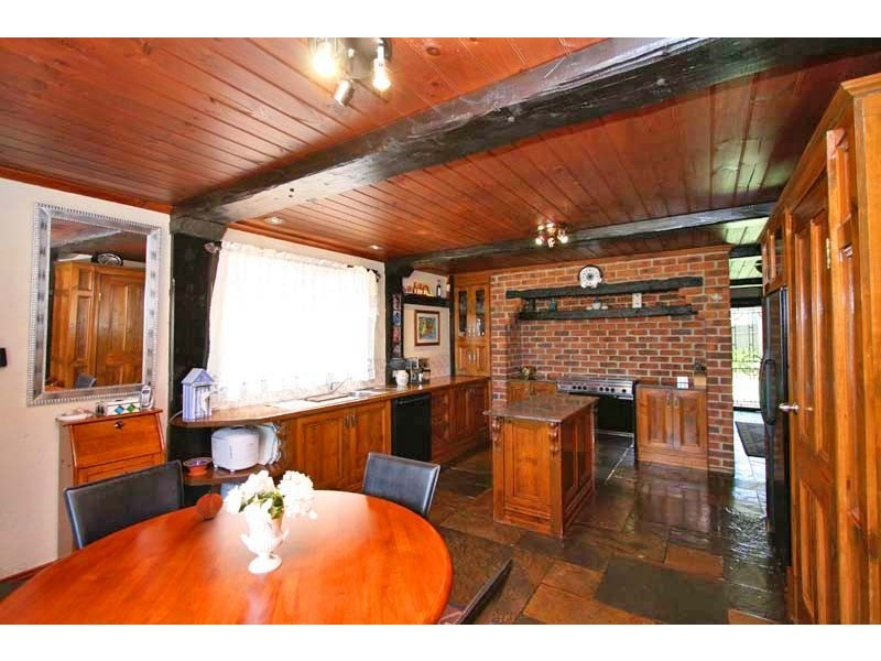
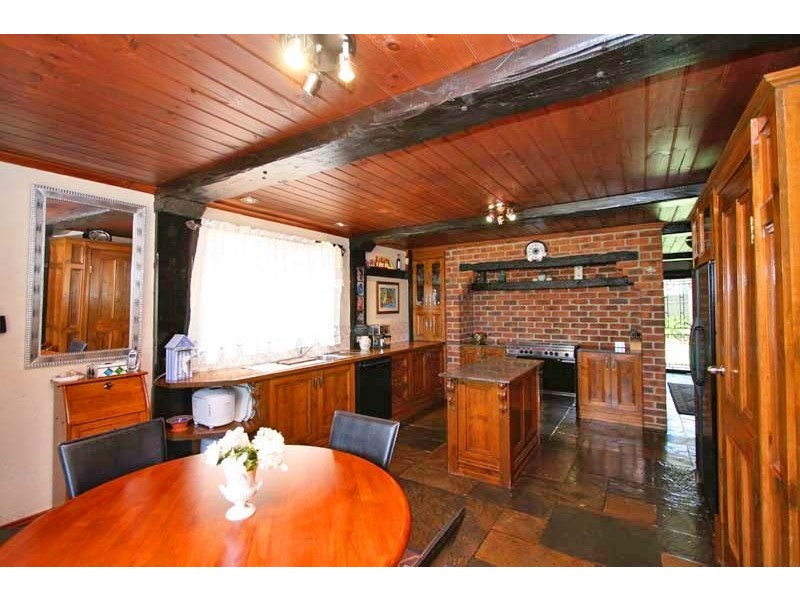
- fruit [195,490,225,520]
